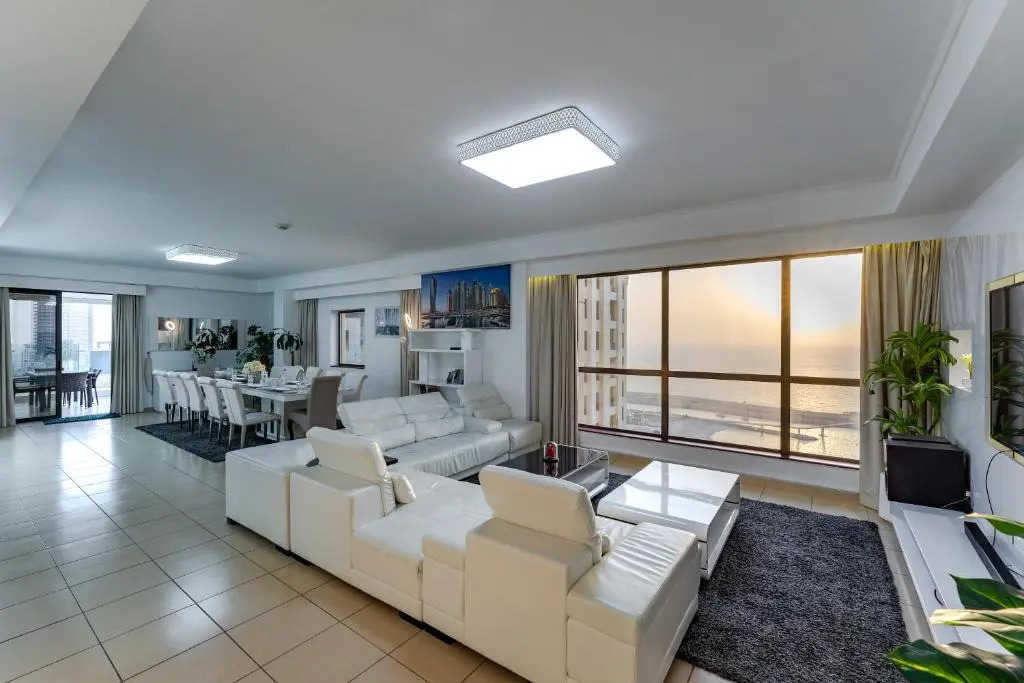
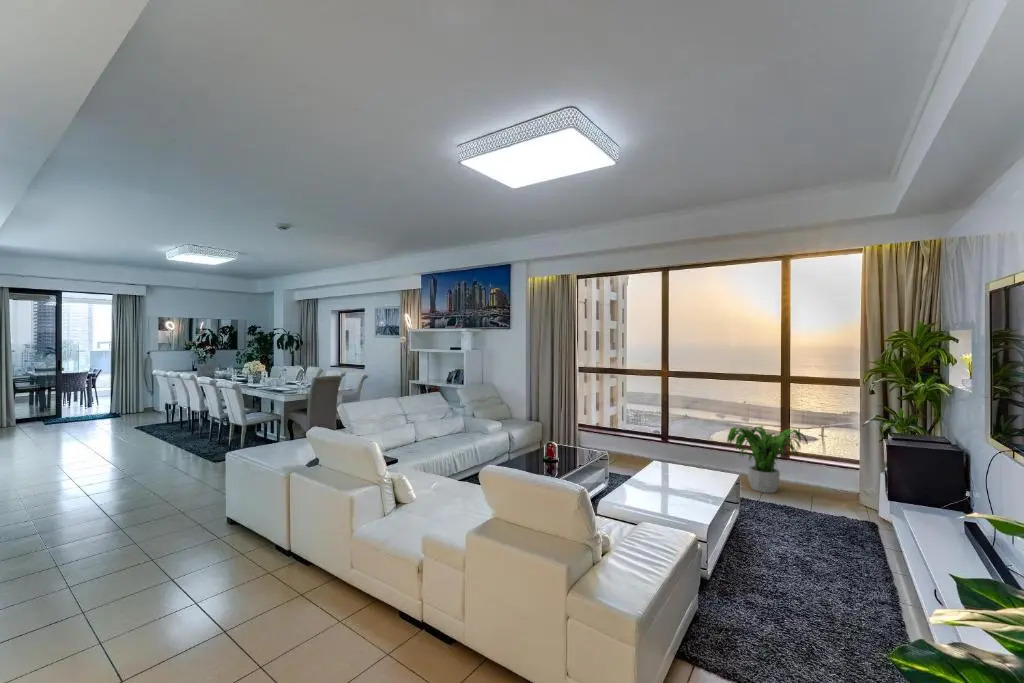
+ potted plant [726,426,809,494]
